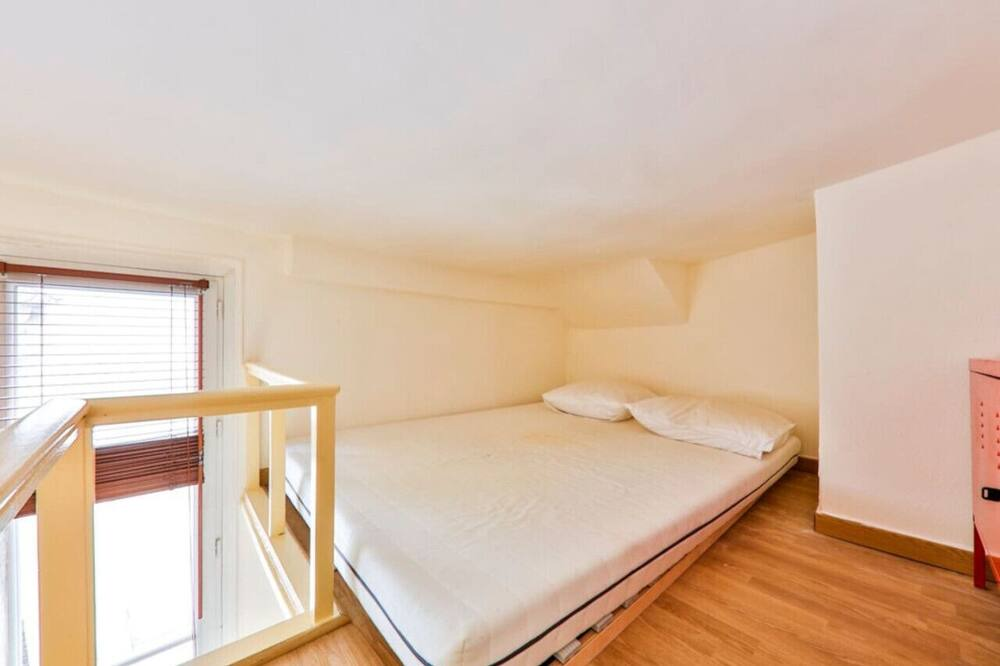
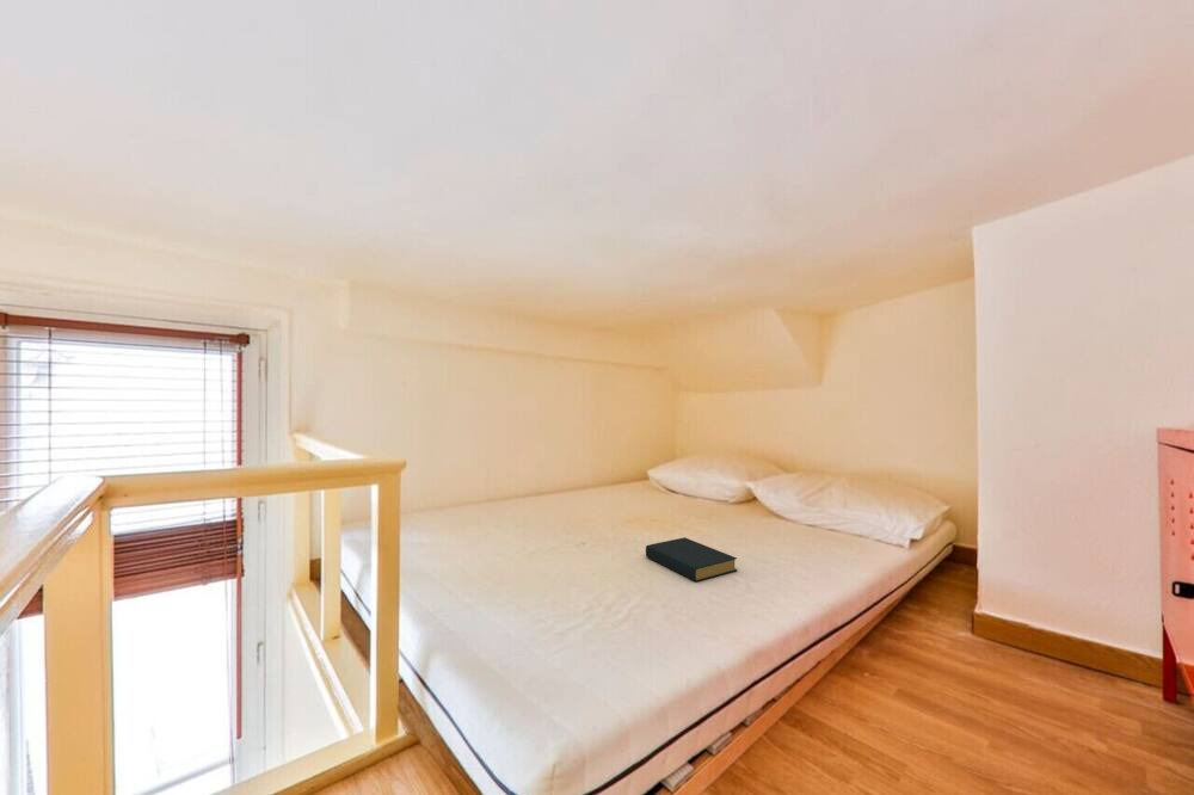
+ hardback book [645,536,738,583]
